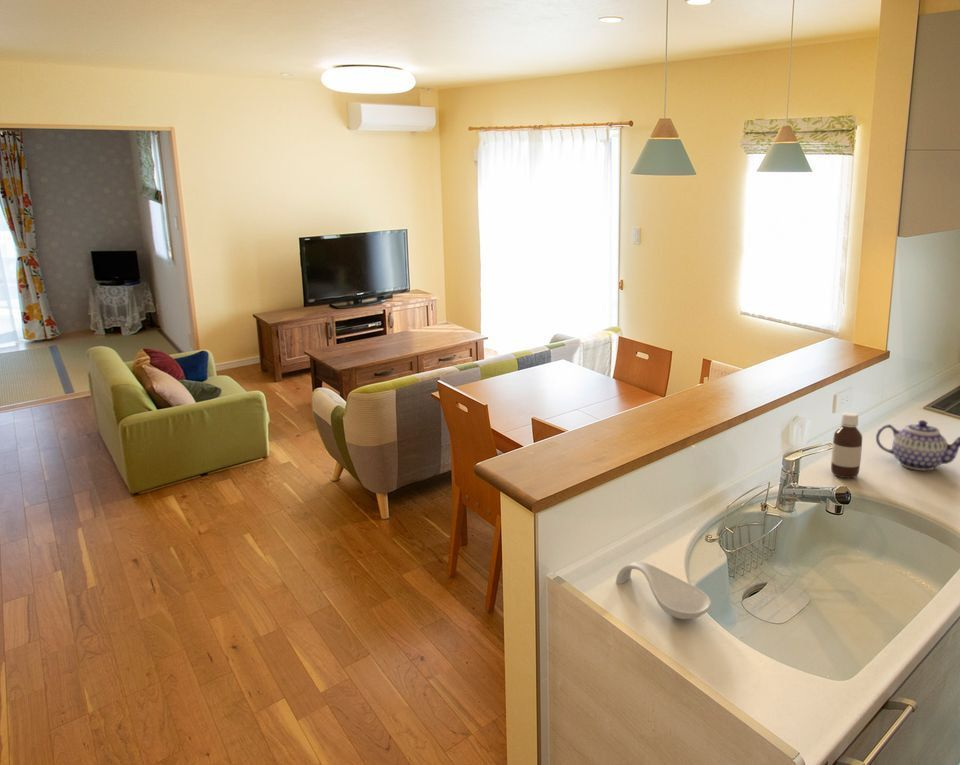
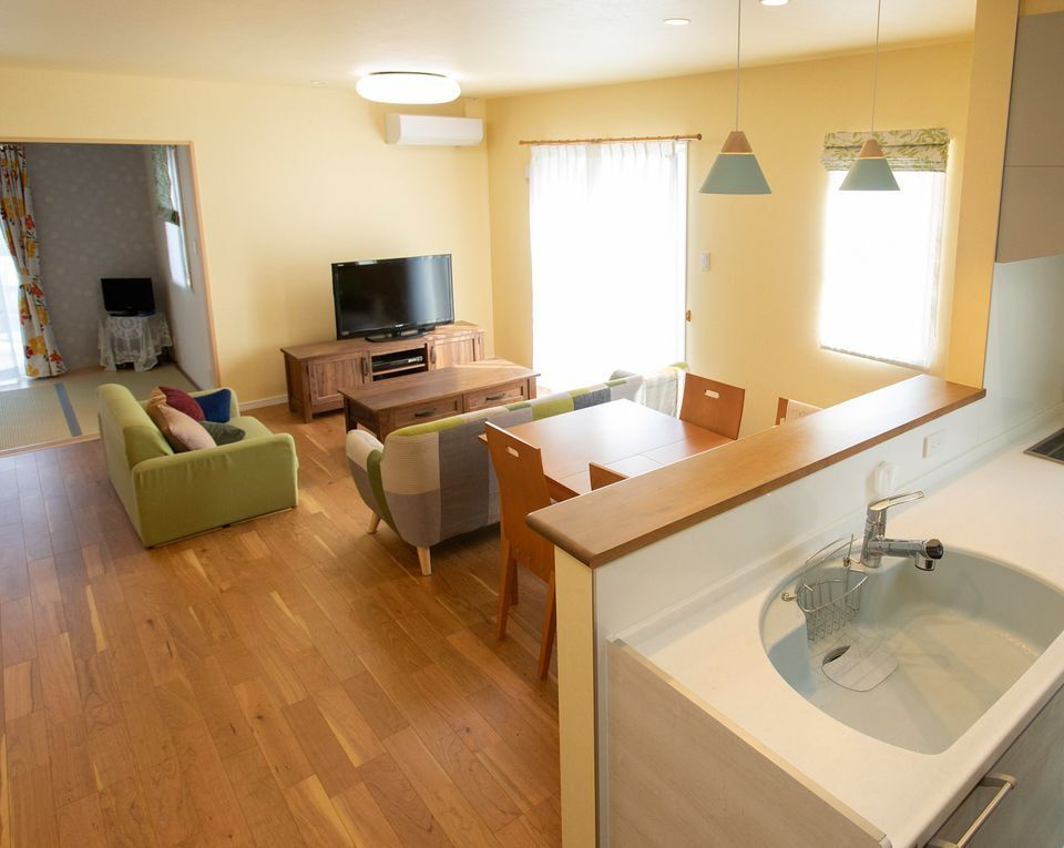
- spoon rest [615,561,712,620]
- bottle [830,411,863,479]
- teapot [875,419,960,471]
